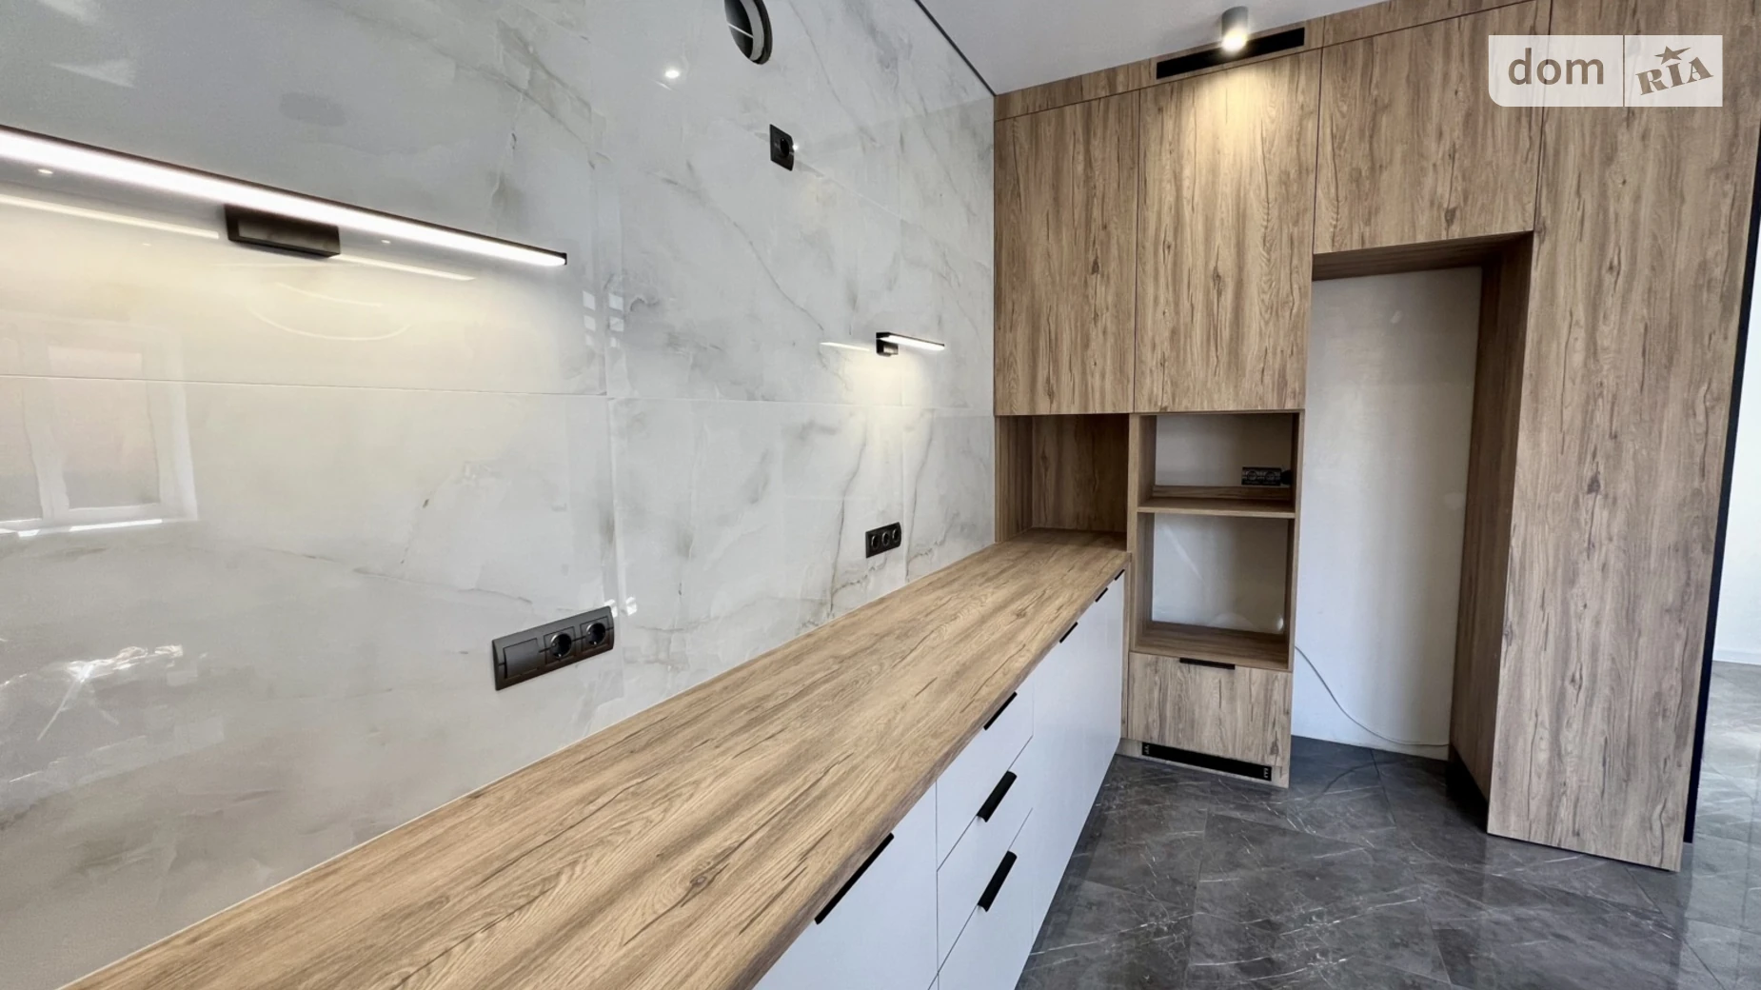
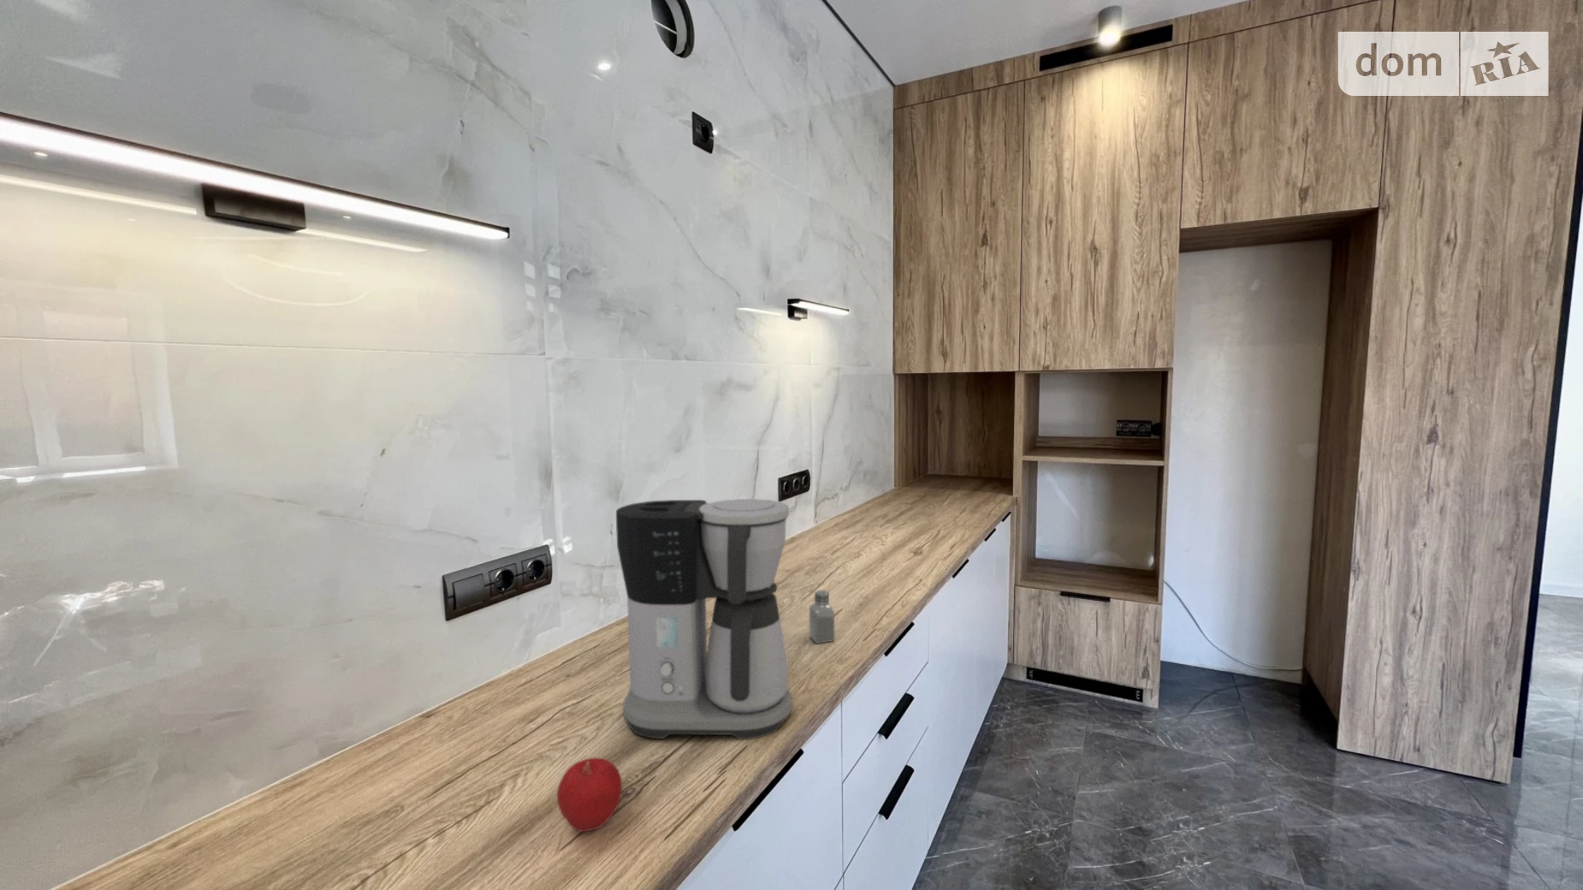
+ saltshaker [809,590,835,644]
+ apple [557,756,623,832]
+ coffee maker [615,498,794,740]
